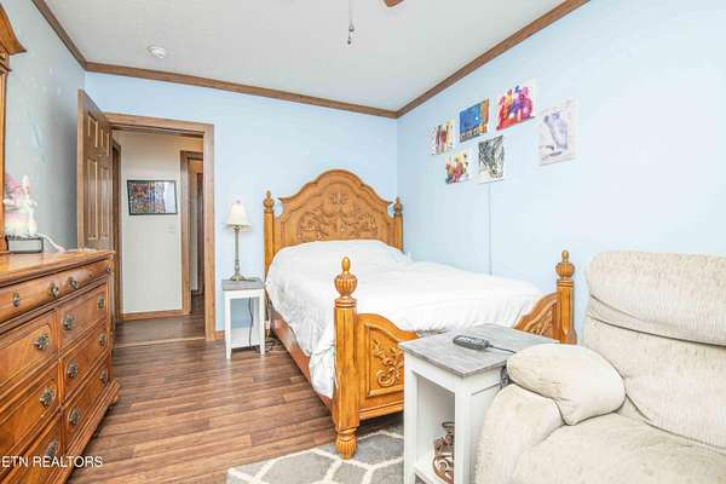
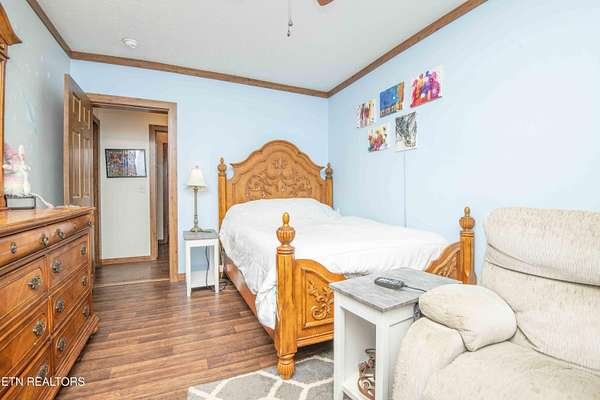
- wall art [537,96,577,167]
